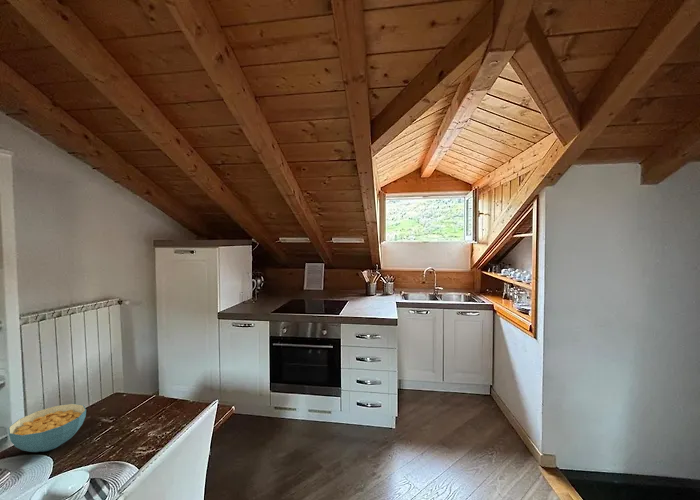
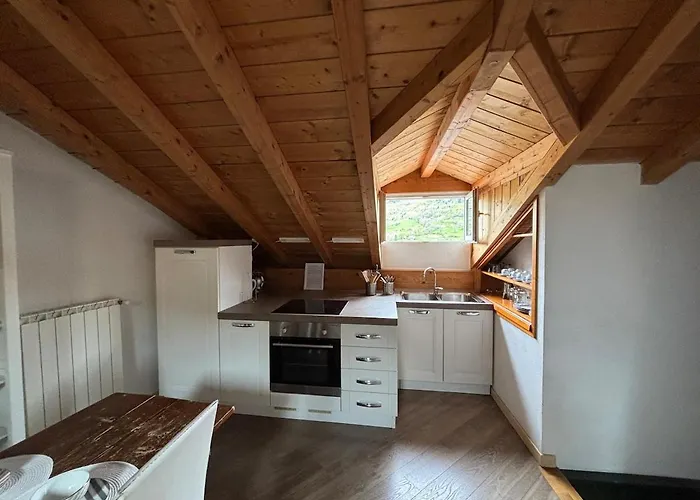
- cereal bowl [7,403,87,453]
